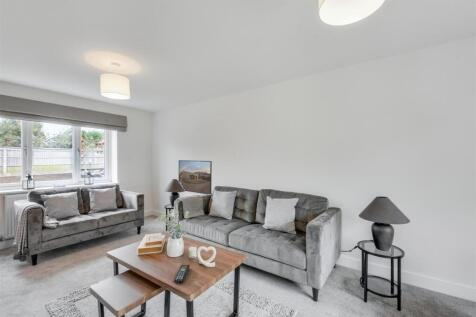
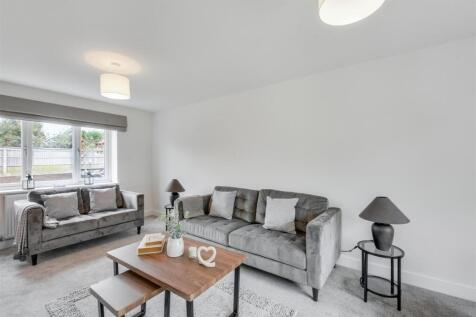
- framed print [178,159,213,195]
- remote control [173,264,191,284]
